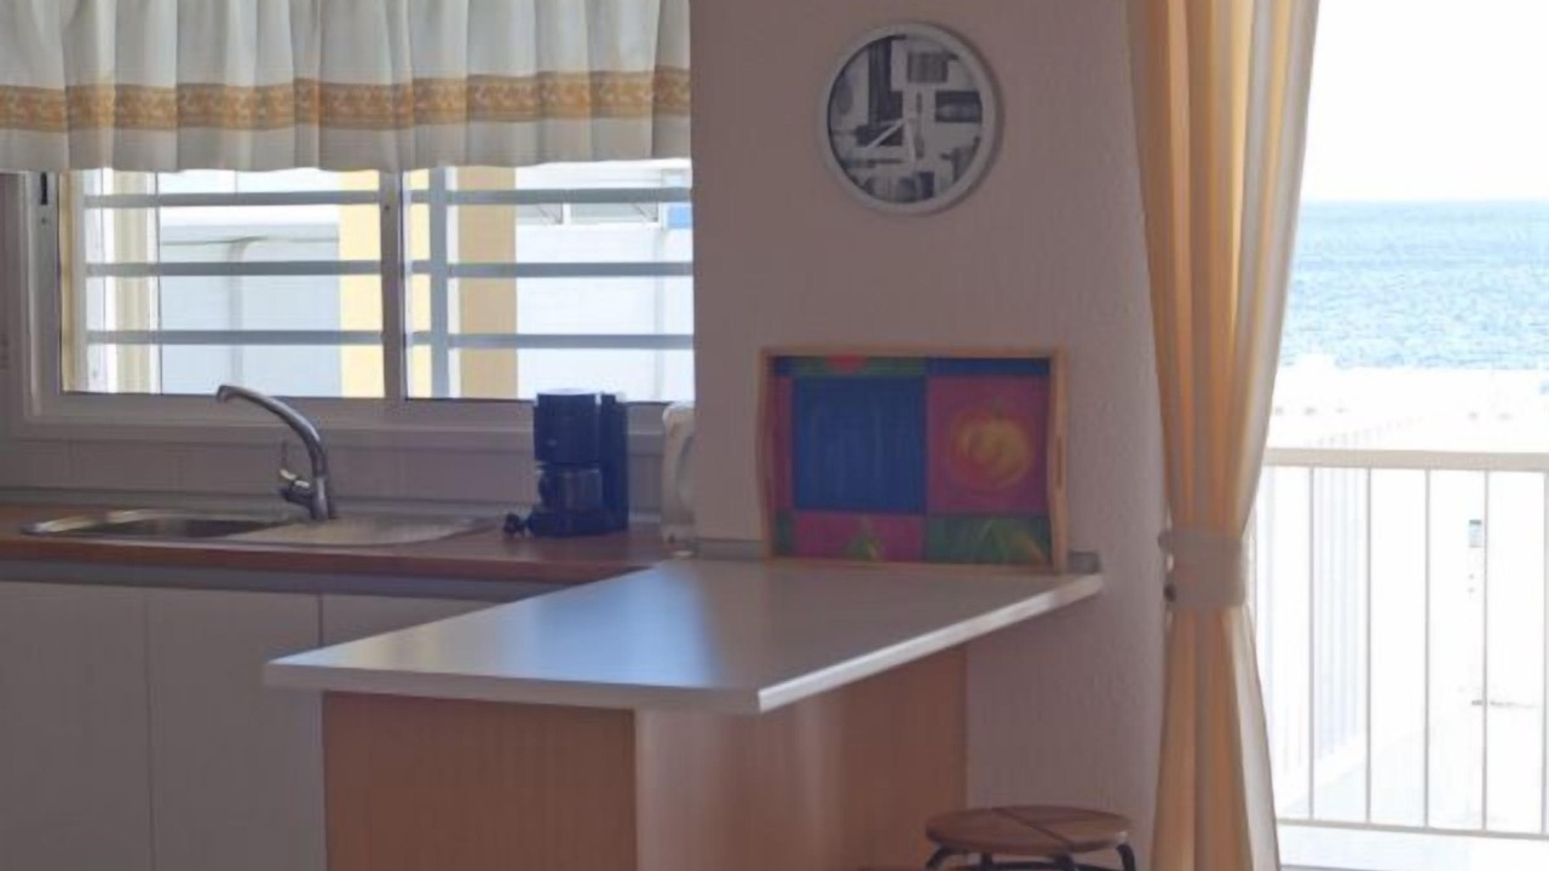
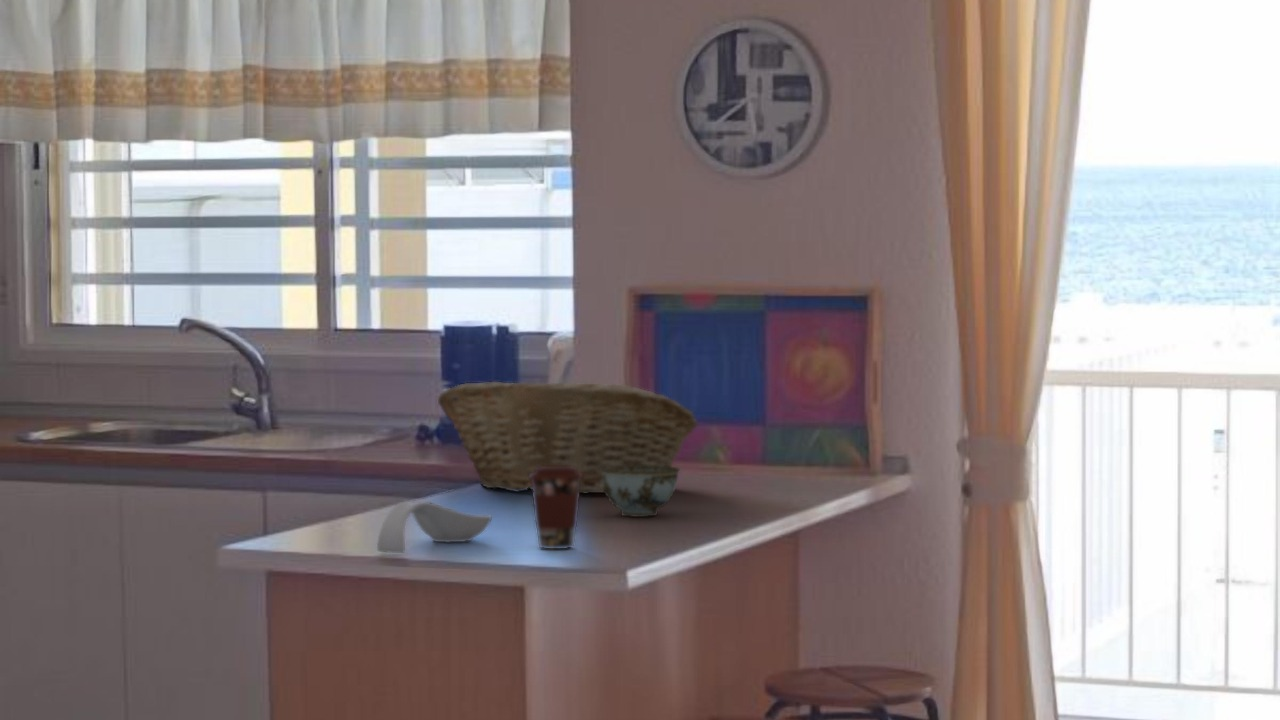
+ coffee cup [528,466,583,550]
+ fruit basket [437,381,700,495]
+ bowl [599,465,681,518]
+ spoon rest [376,501,493,554]
